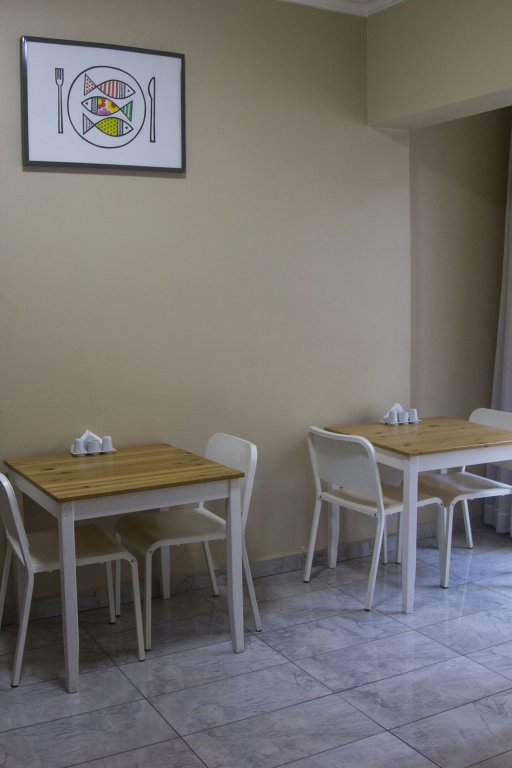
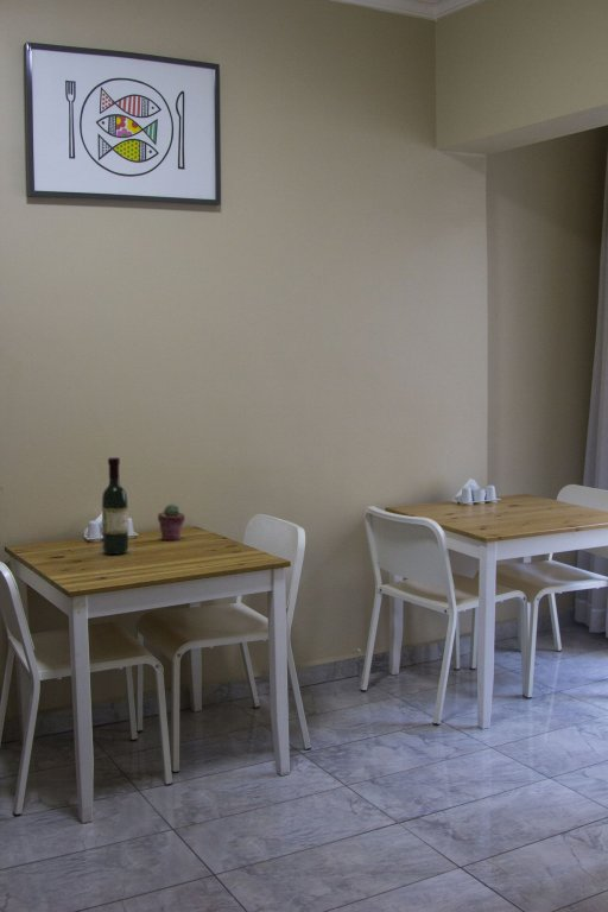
+ wine bottle [101,456,129,556]
+ potted succulent [157,502,186,542]
